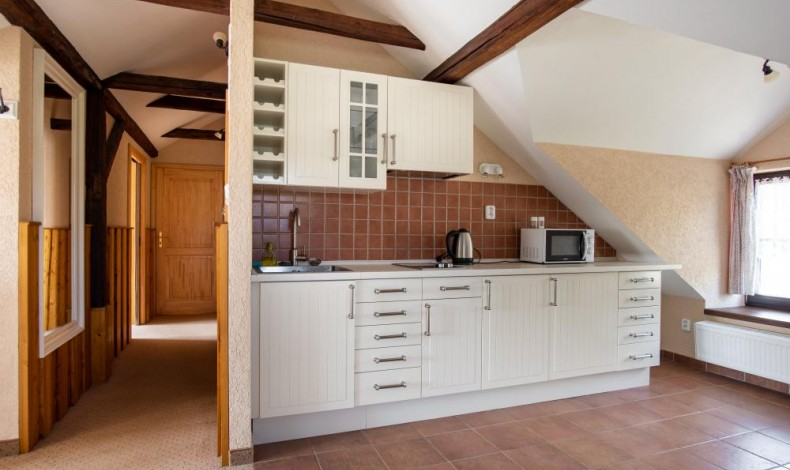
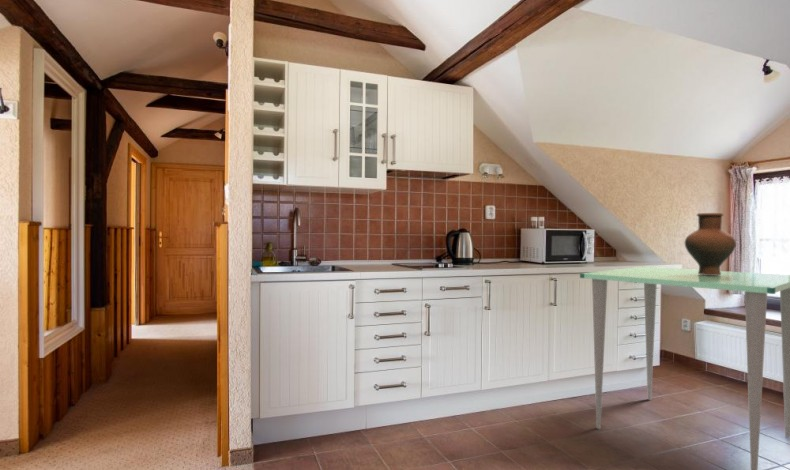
+ dining table [579,266,790,470]
+ vase [684,212,737,275]
